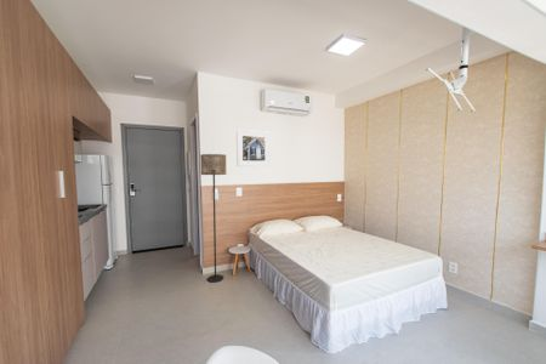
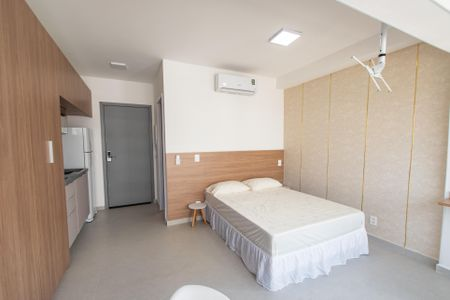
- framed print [235,129,272,167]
- floor lamp [199,153,228,284]
